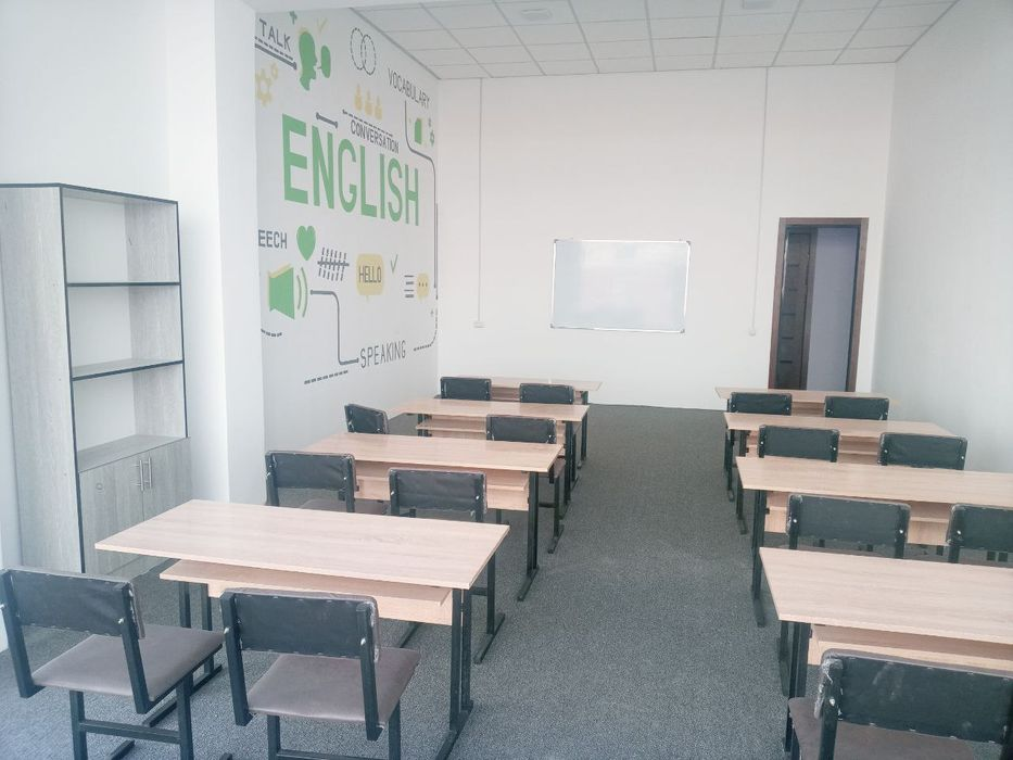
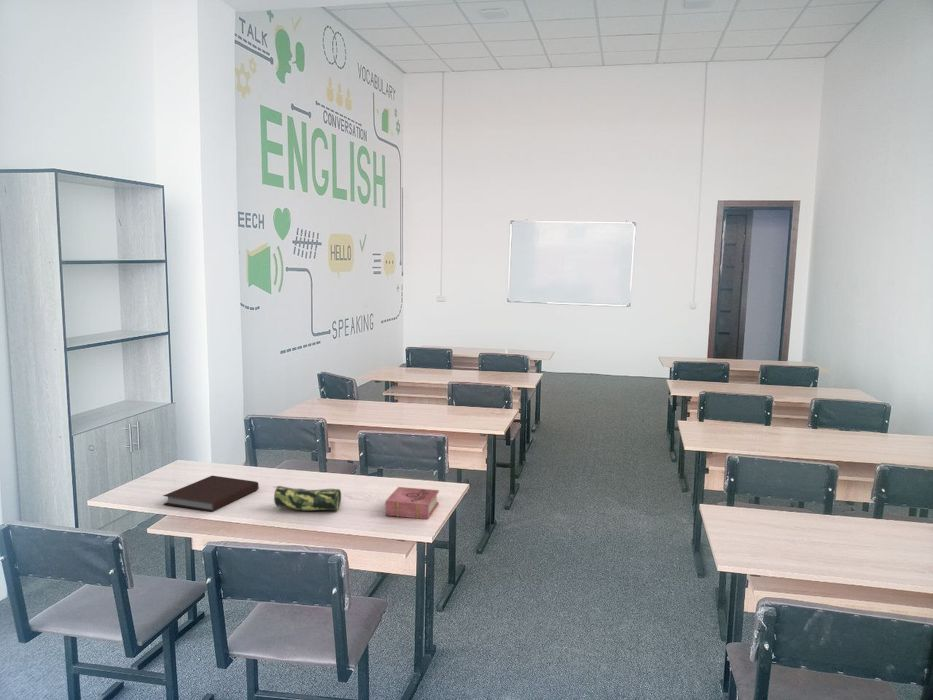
+ book [384,486,440,520]
+ notebook [162,475,259,513]
+ pencil case [273,485,342,512]
